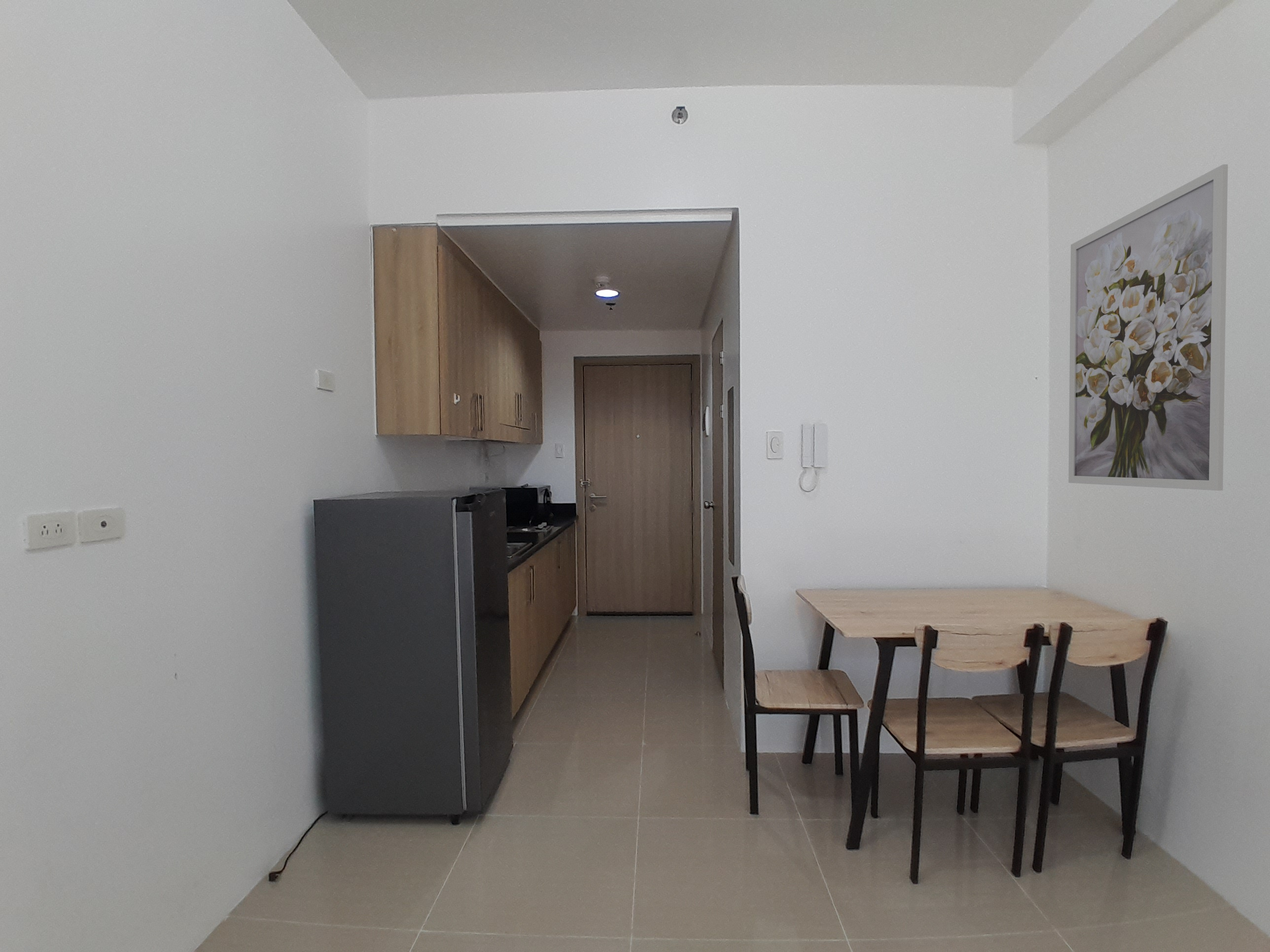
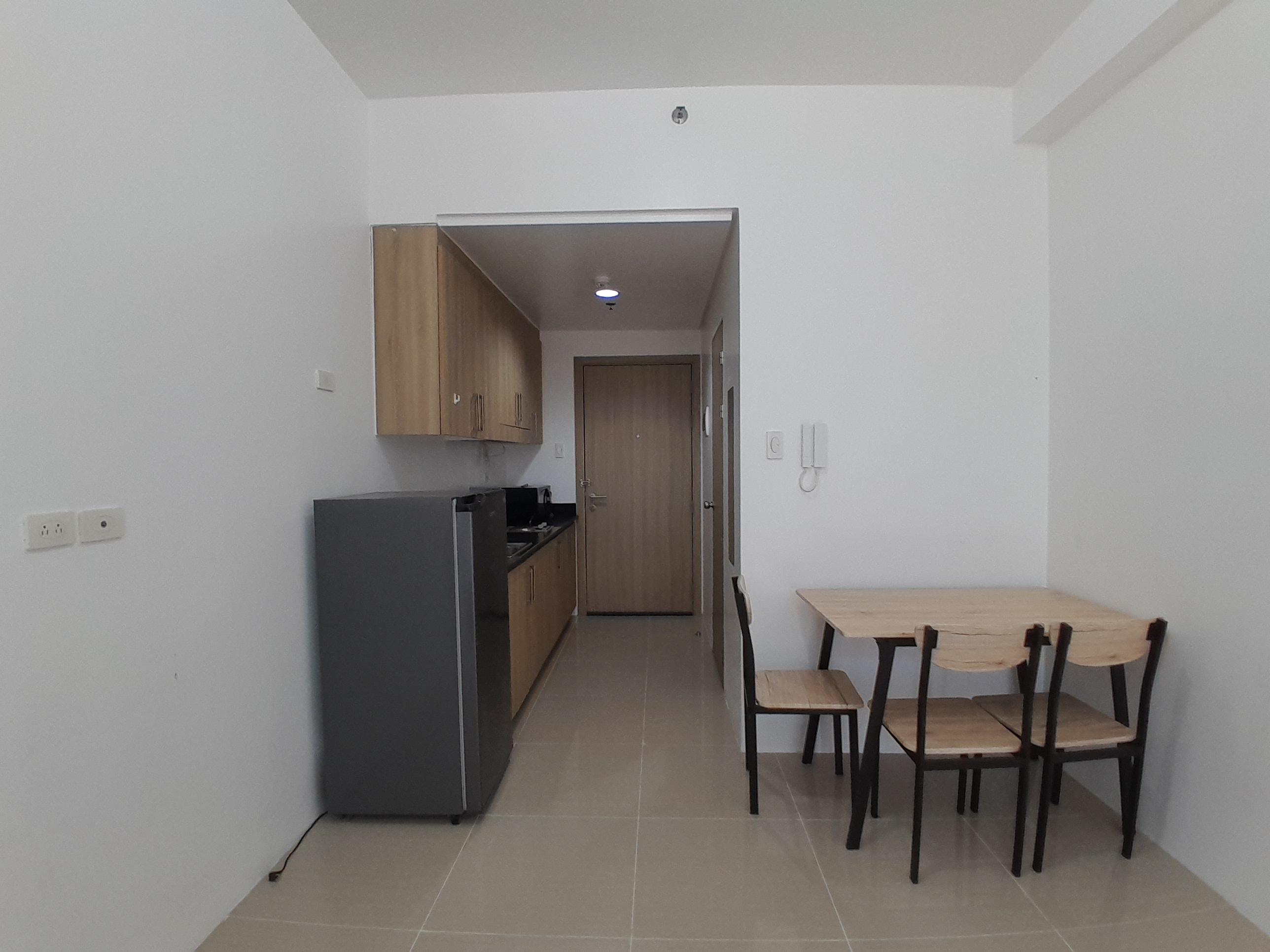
- wall art [1068,164,1228,491]
